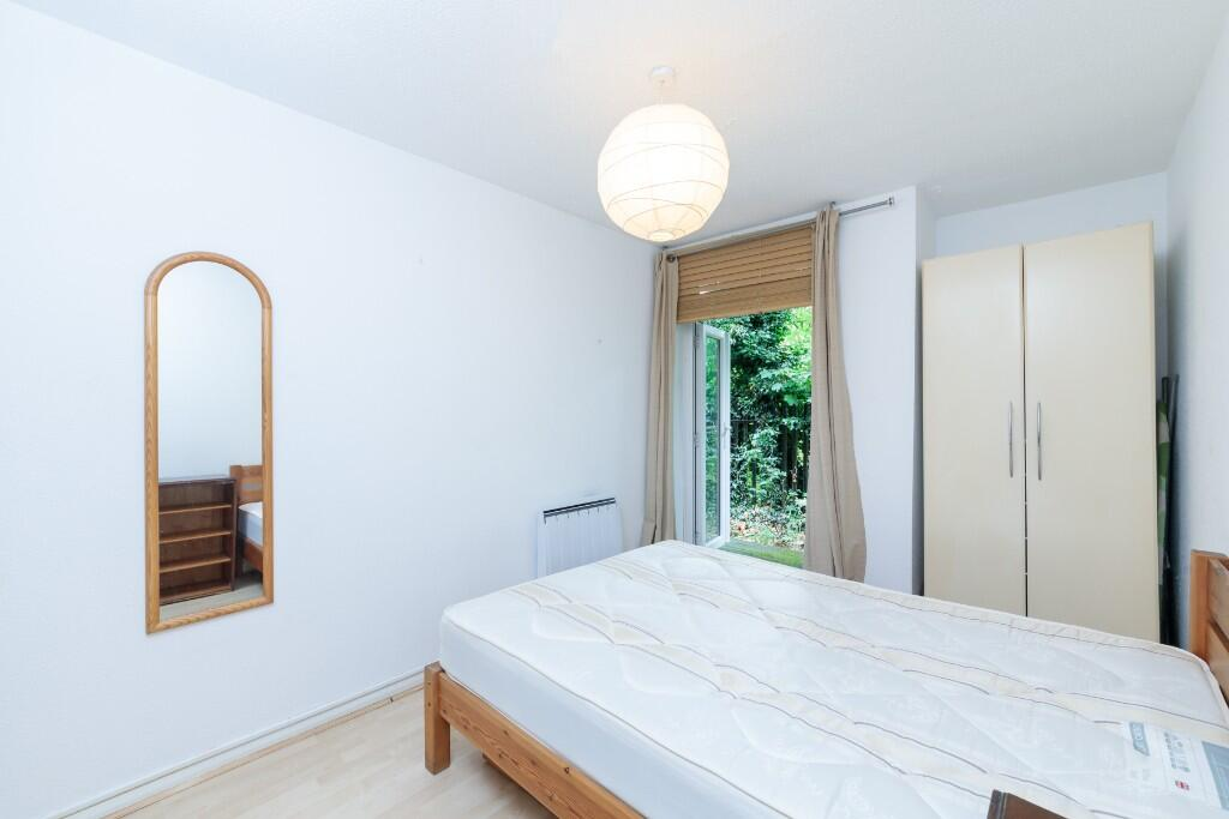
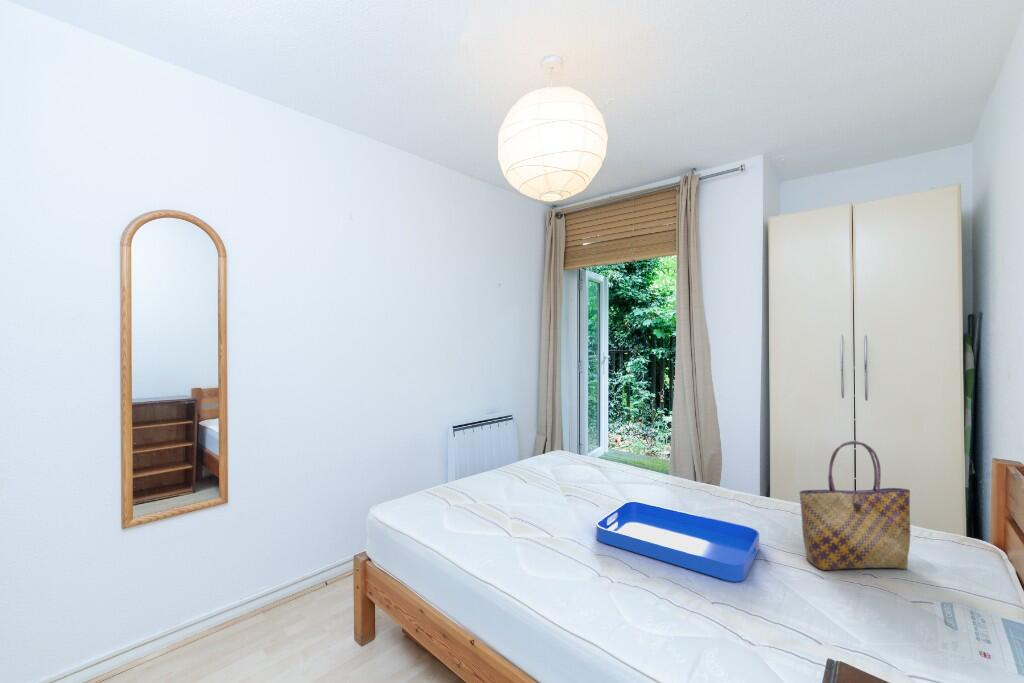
+ serving tray [595,500,760,583]
+ tote bag [798,440,911,571]
